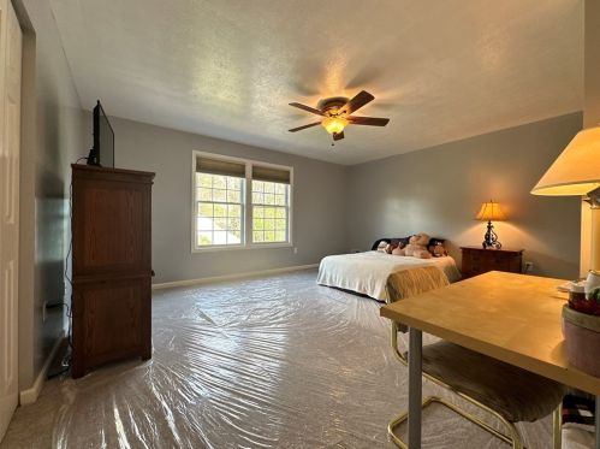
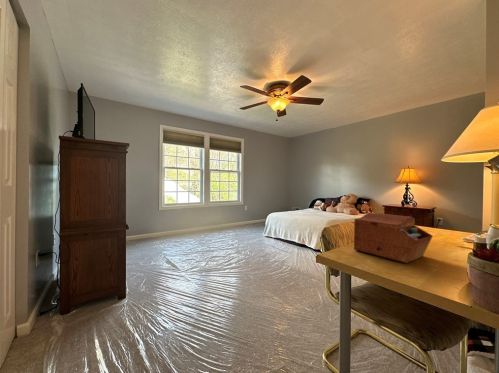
+ sewing box [353,212,434,264]
